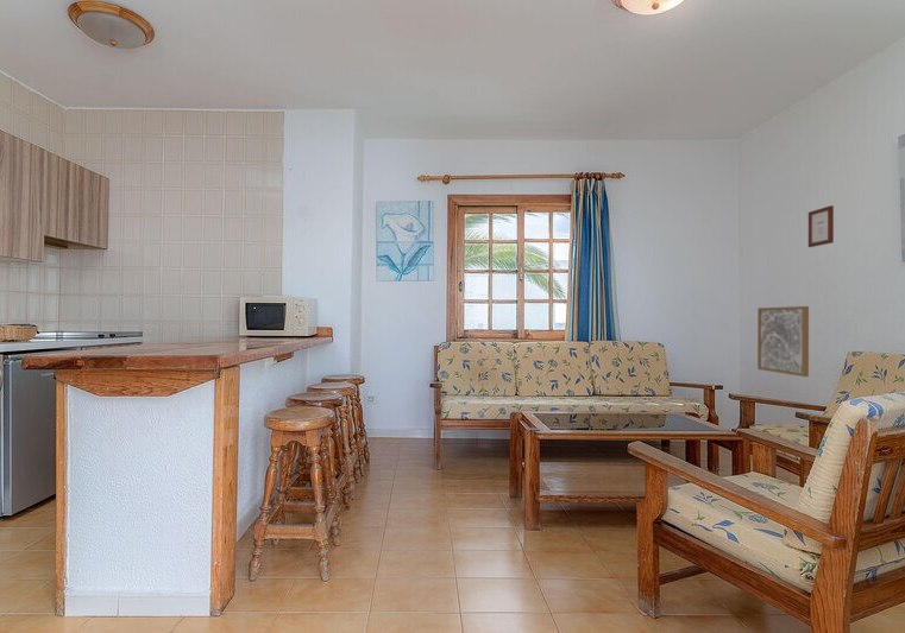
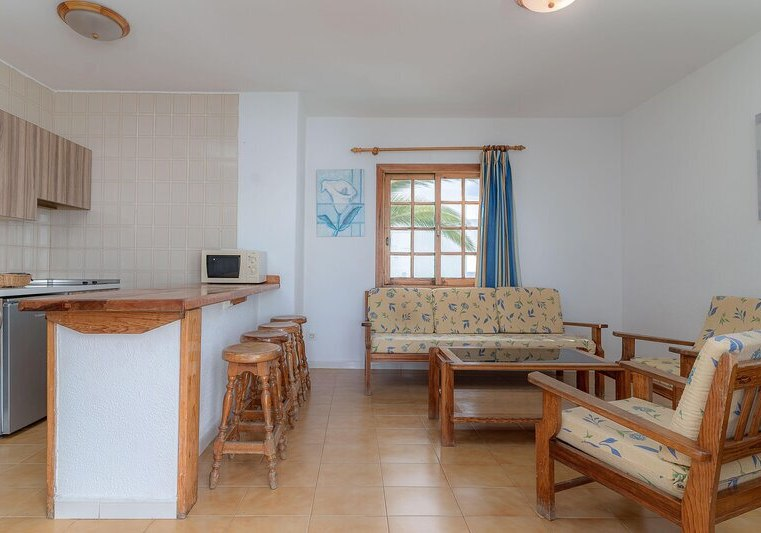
- picture frame [807,204,835,248]
- wall art [756,305,810,378]
